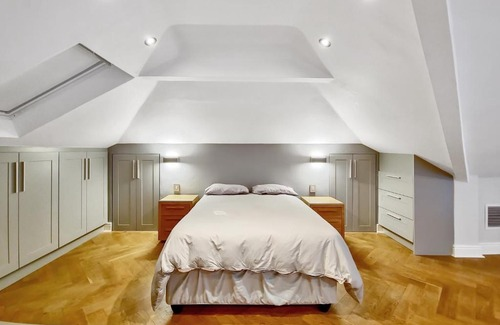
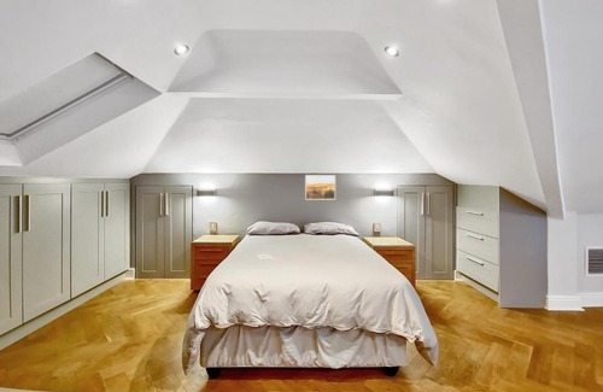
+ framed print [304,174,336,200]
